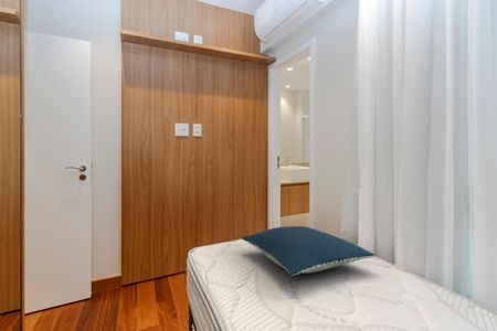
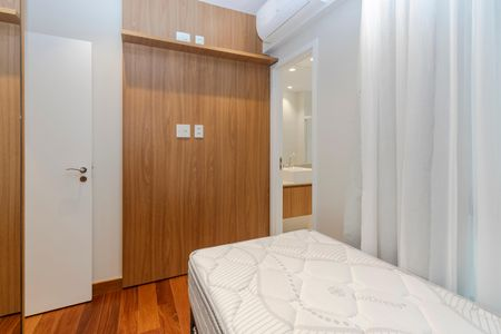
- pillow [241,225,377,277]
